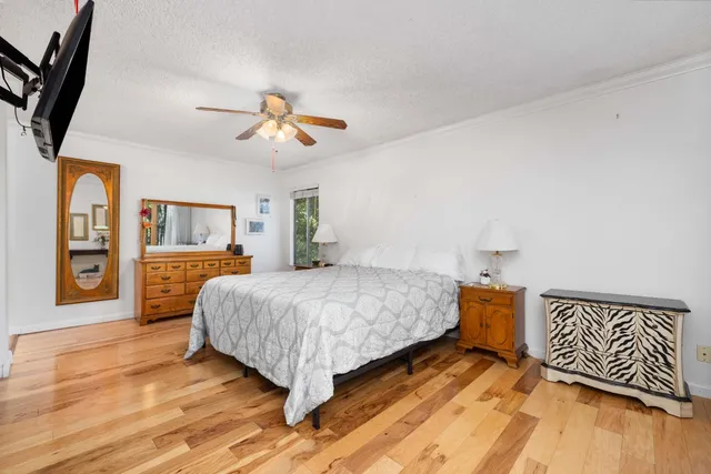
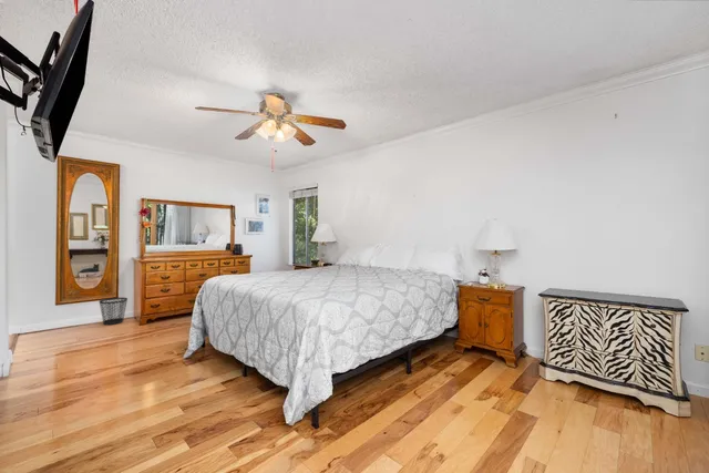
+ wastebasket [99,297,129,326]
